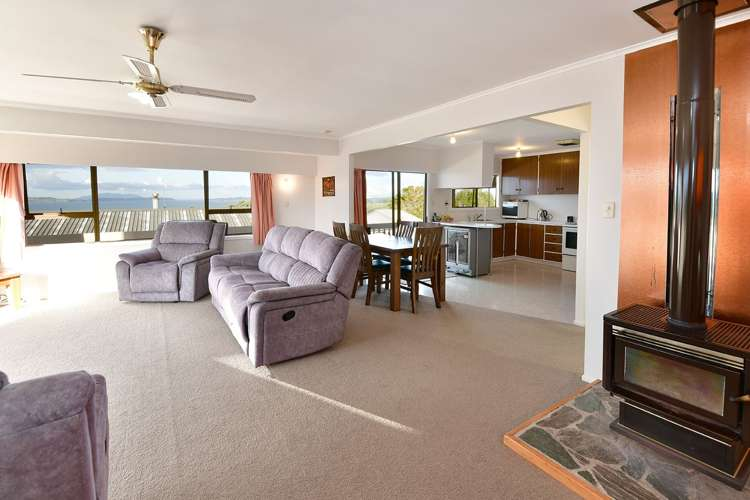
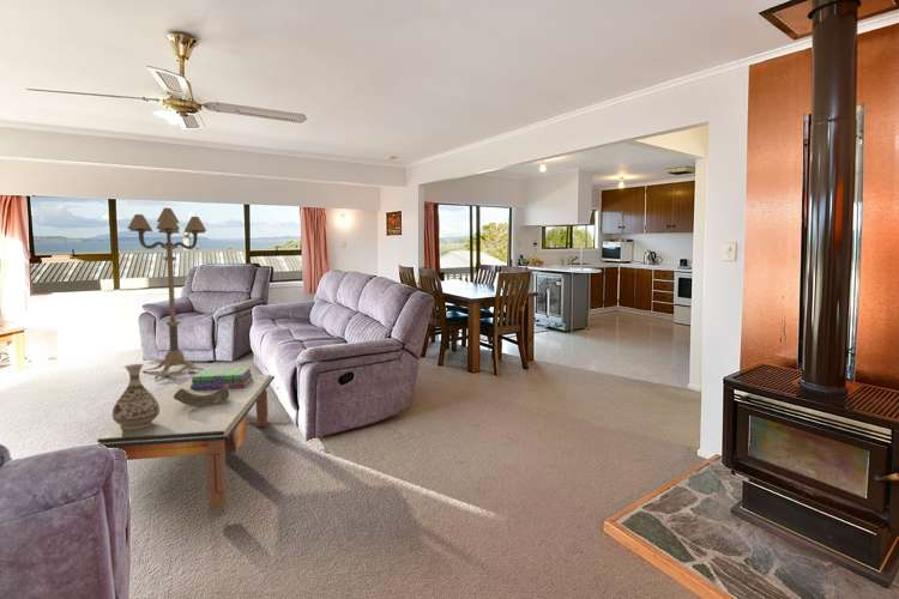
+ floor lamp [126,207,207,381]
+ vase [111,363,159,430]
+ decorative bowl [174,385,229,406]
+ stack of books [191,367,254,391]
+ coffee table [92,374,276,512]
